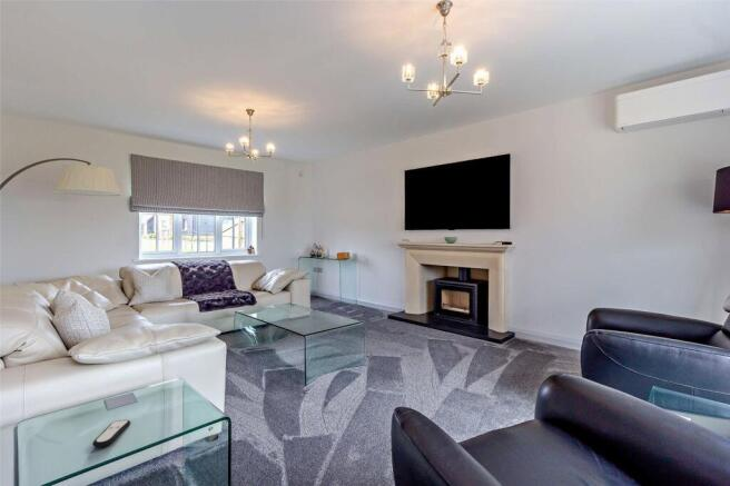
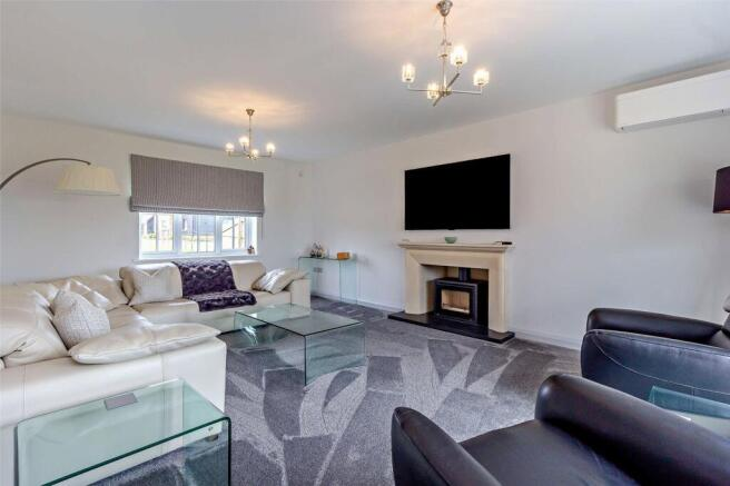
- remote control [92,419,131,448]
